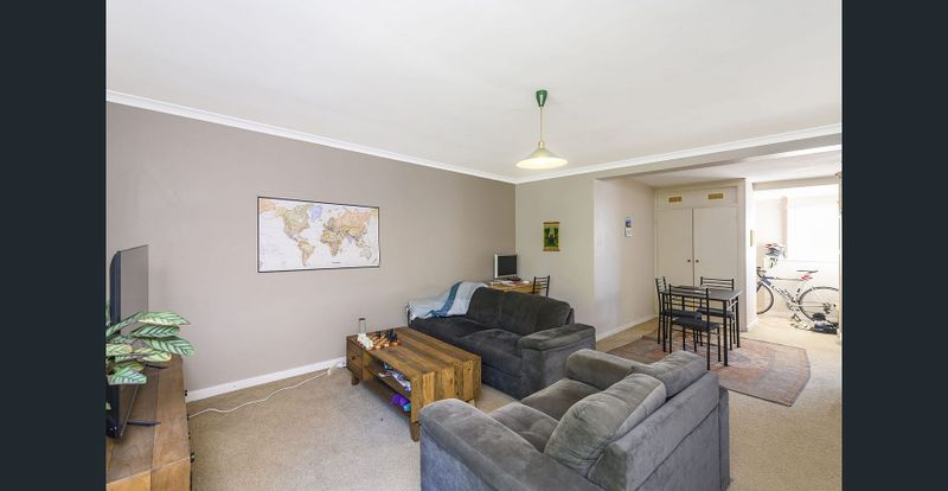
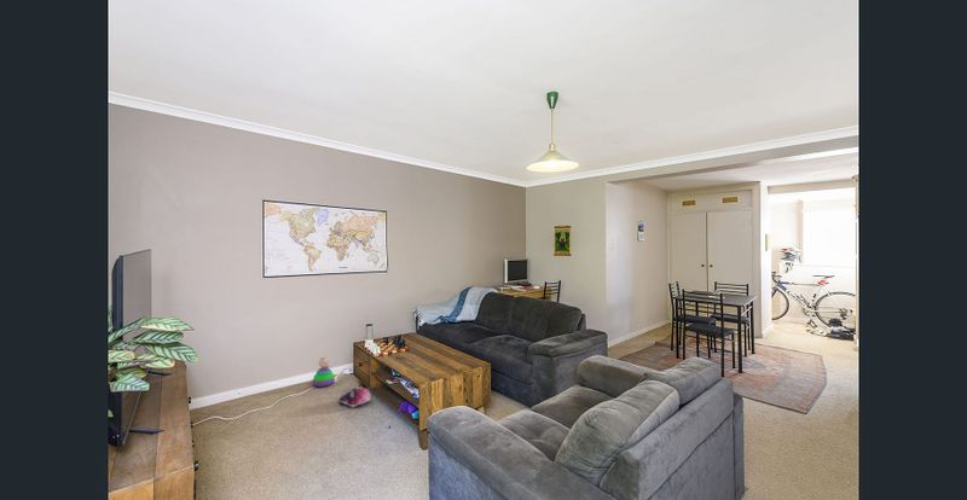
+ plush toy [338,386,372,408]
+ stacking toy [311,356,335,388]
